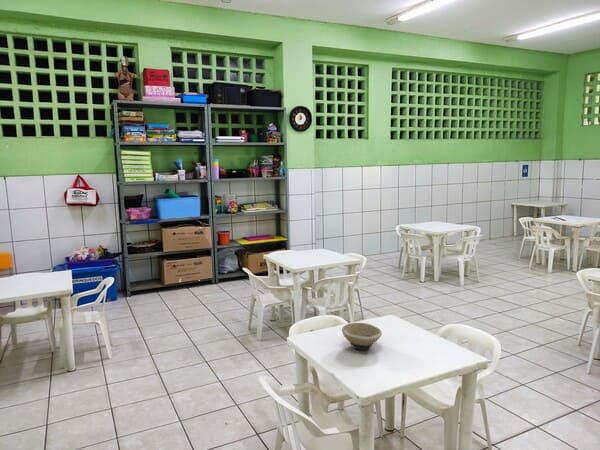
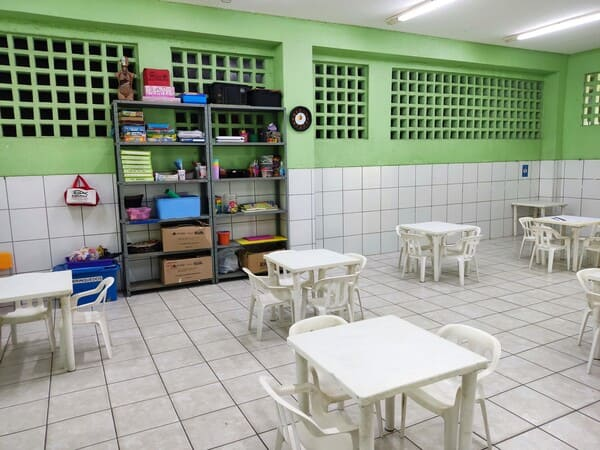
- bowl [341,322,383,351]
